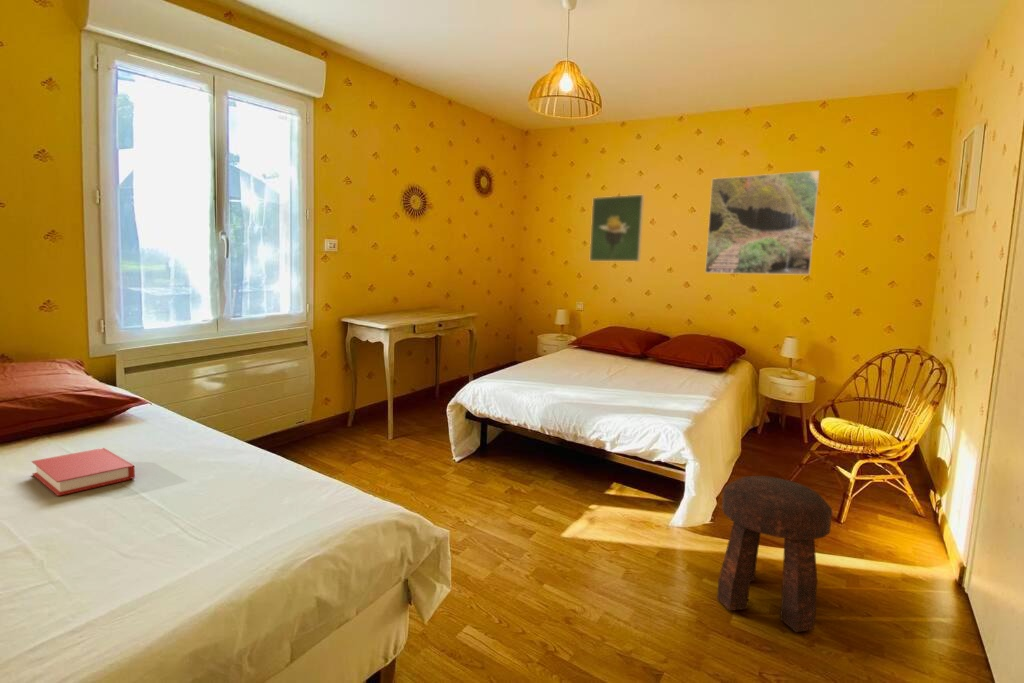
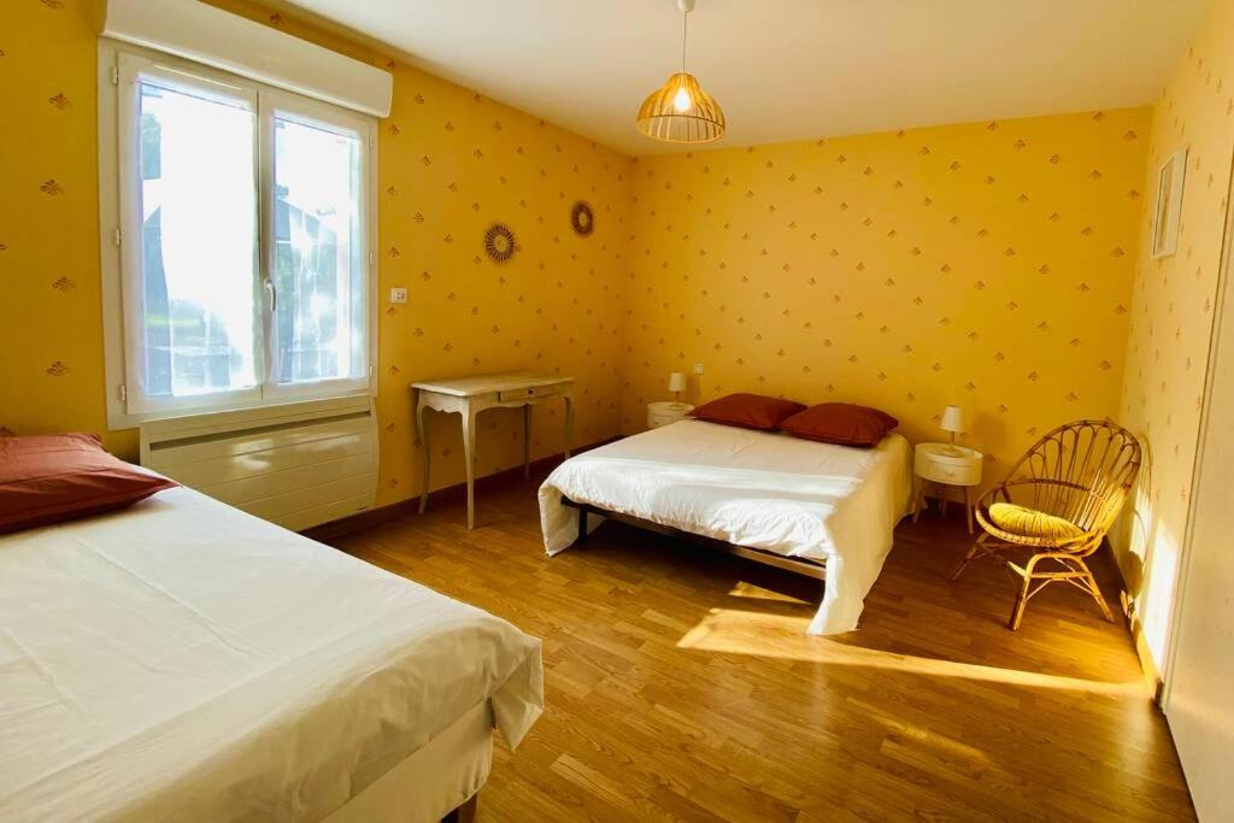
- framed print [704,170,821,276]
- stool [716,475,833,633]
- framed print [589,194,645,263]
- book [31,447,136,497]
